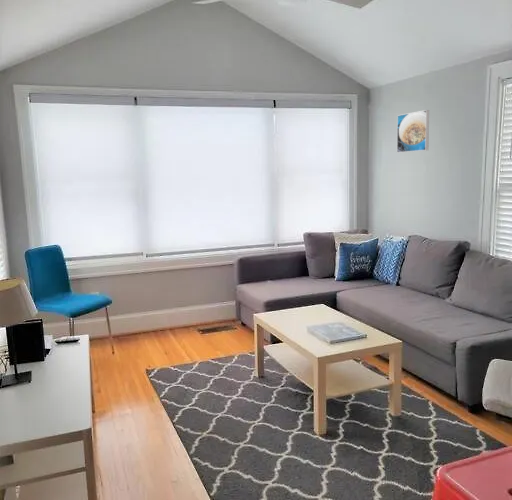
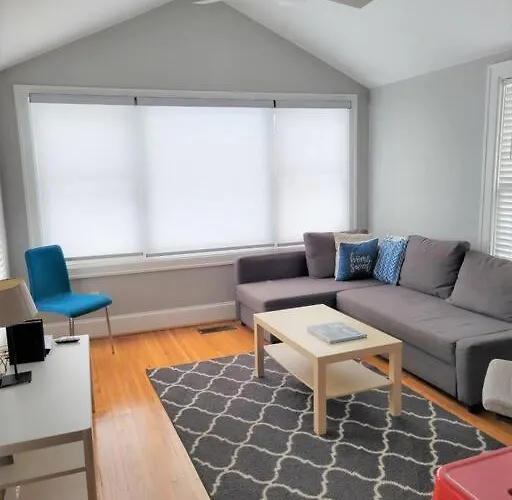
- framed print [396,109,430,154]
